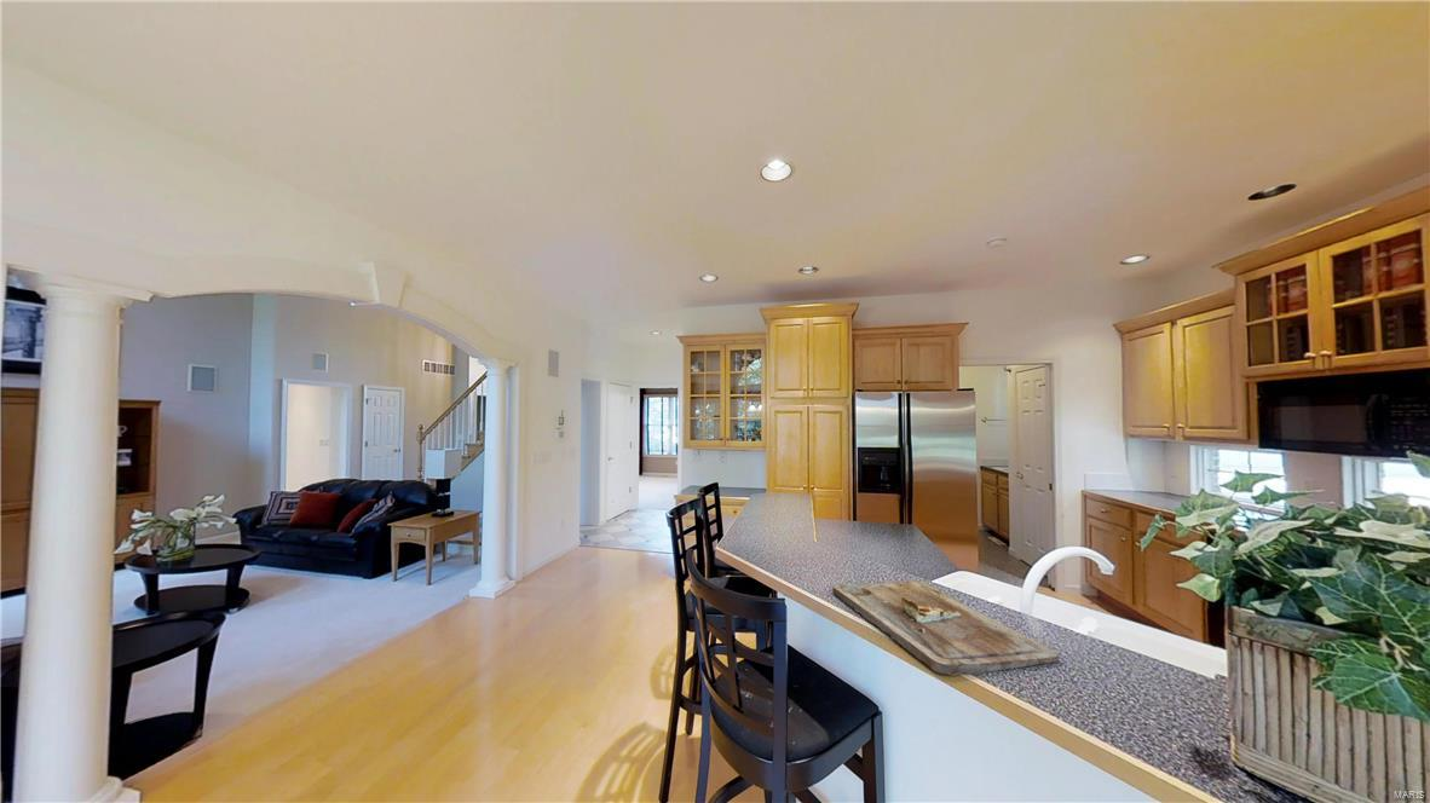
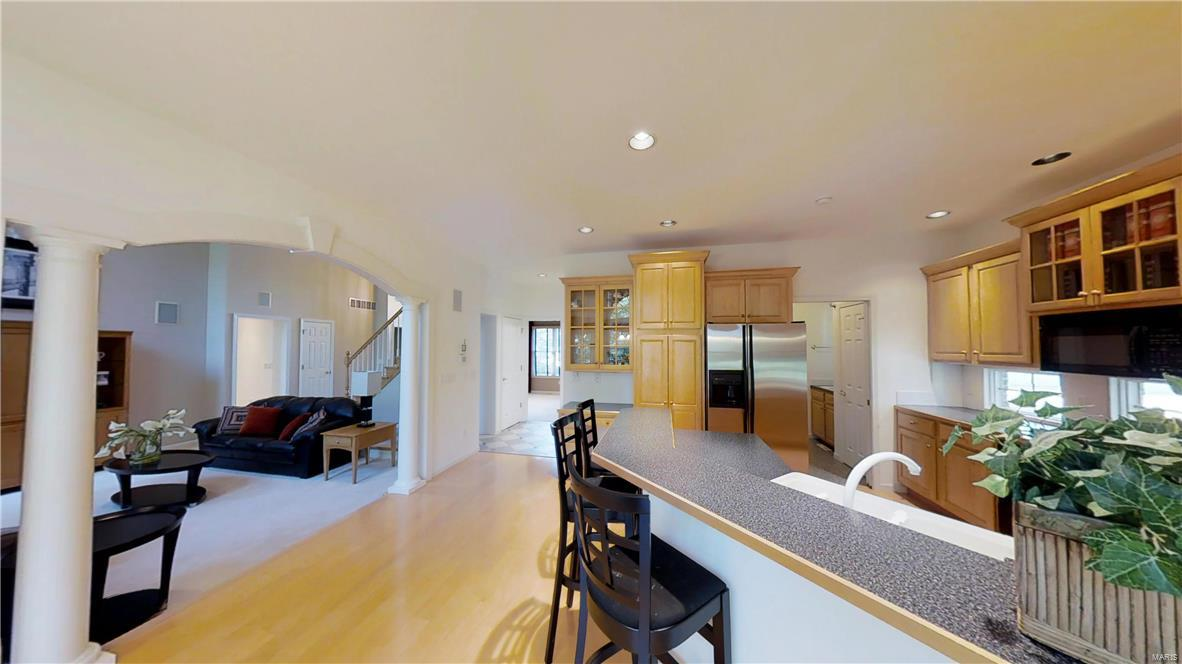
- cutting board [831,580,1060,677]
